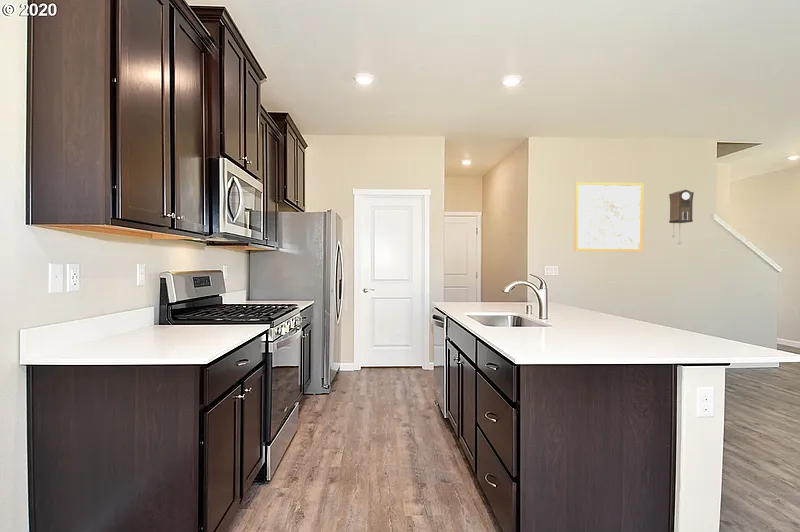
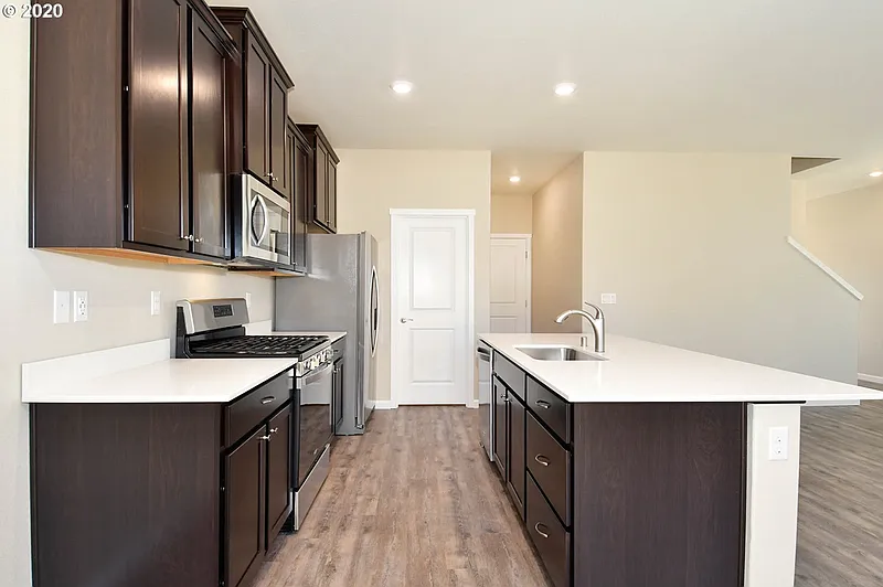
- pendulum clock [668,189,695,246]
- wall art [573,181,644,252]
